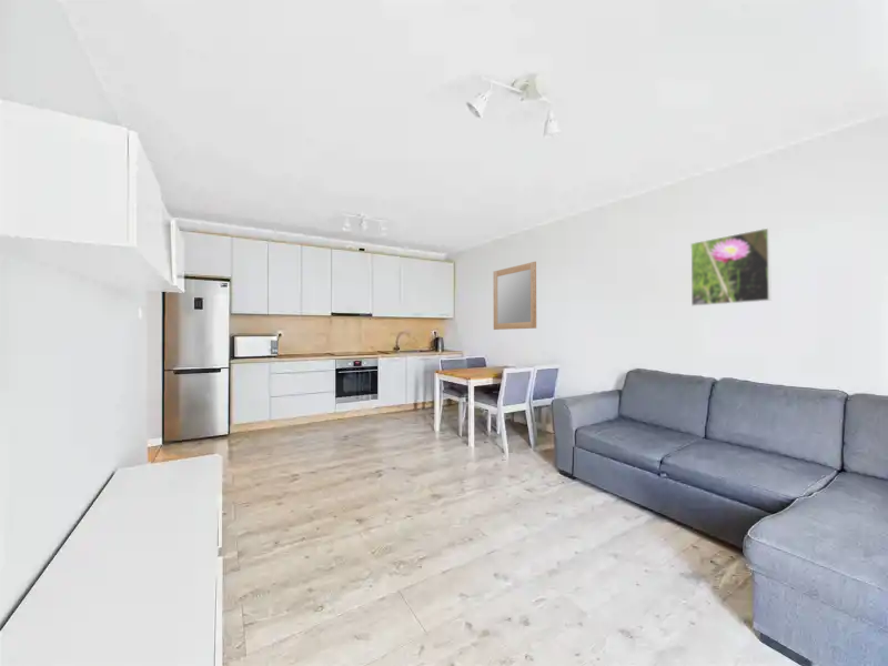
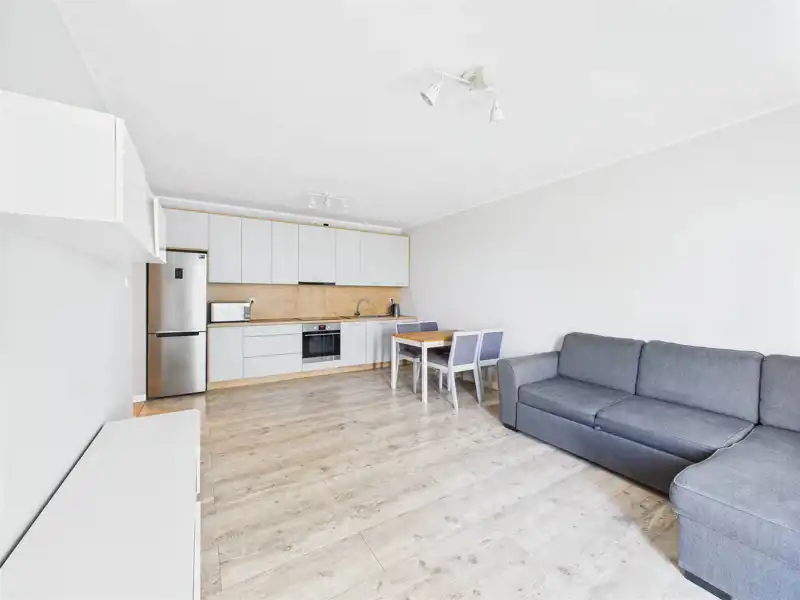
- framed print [689,226,773,307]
- home mirror [492,261,537,331]
